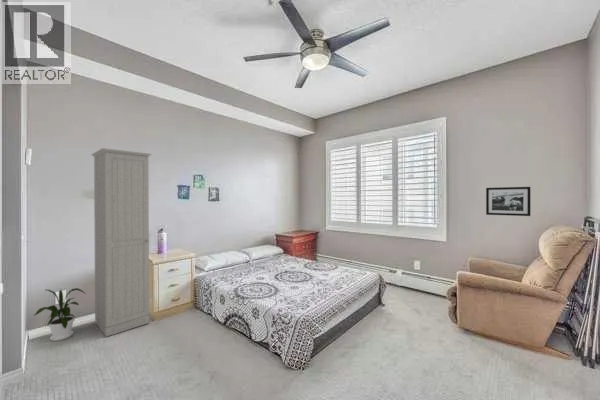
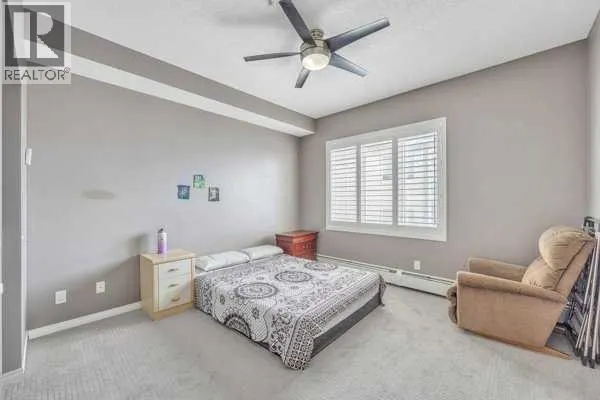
- picture frame [485,186,531,217]
- house plant [33,287,87,342]
- cabinet [90,147,152,338]
